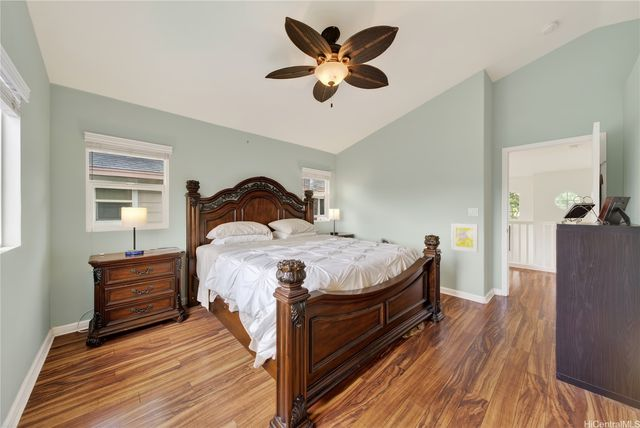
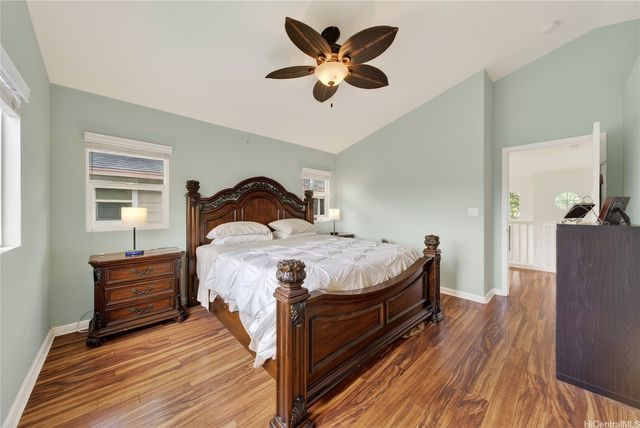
- wall art [451,223,479,253]
